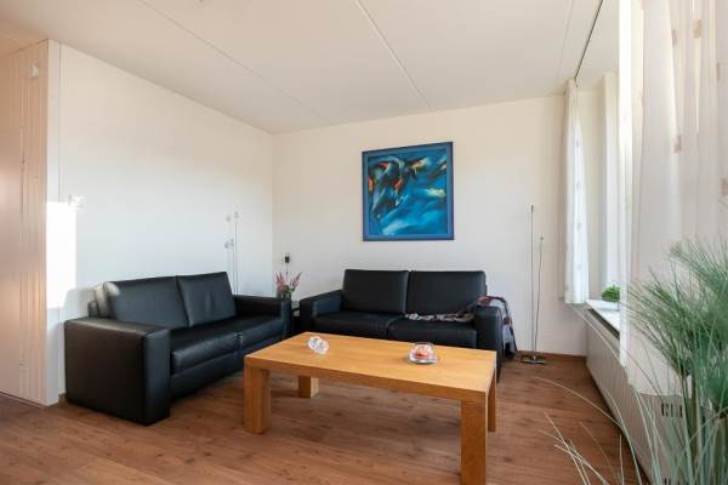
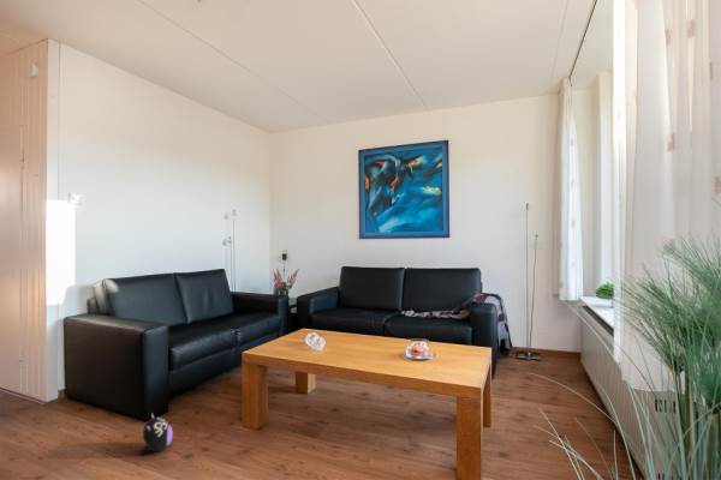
+ plush toy [137,410,174,456]
